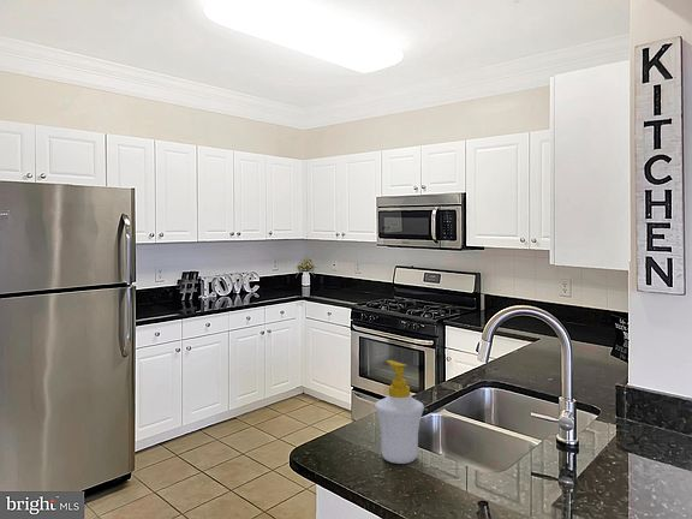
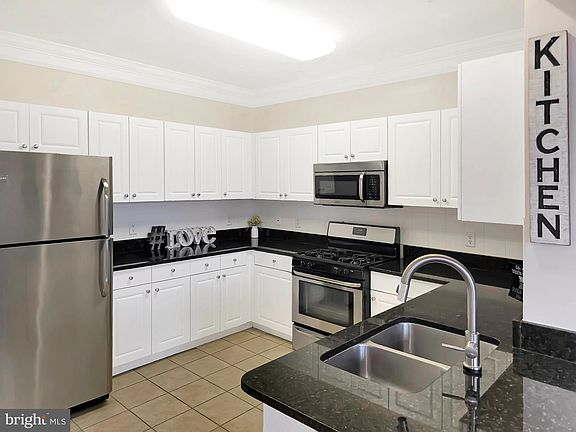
- soap bottle [374,359,425,465]
